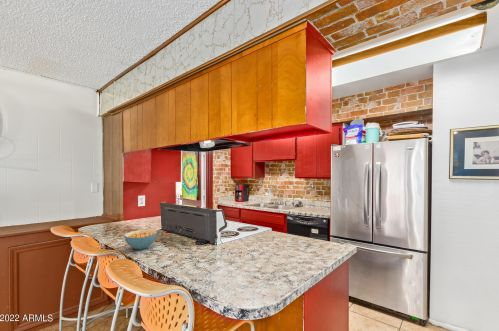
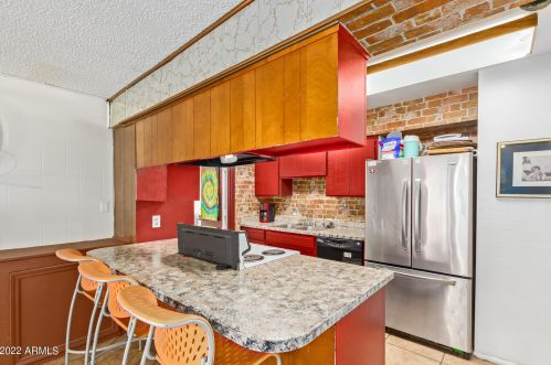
- cereal bowl [124,229,158,251]
